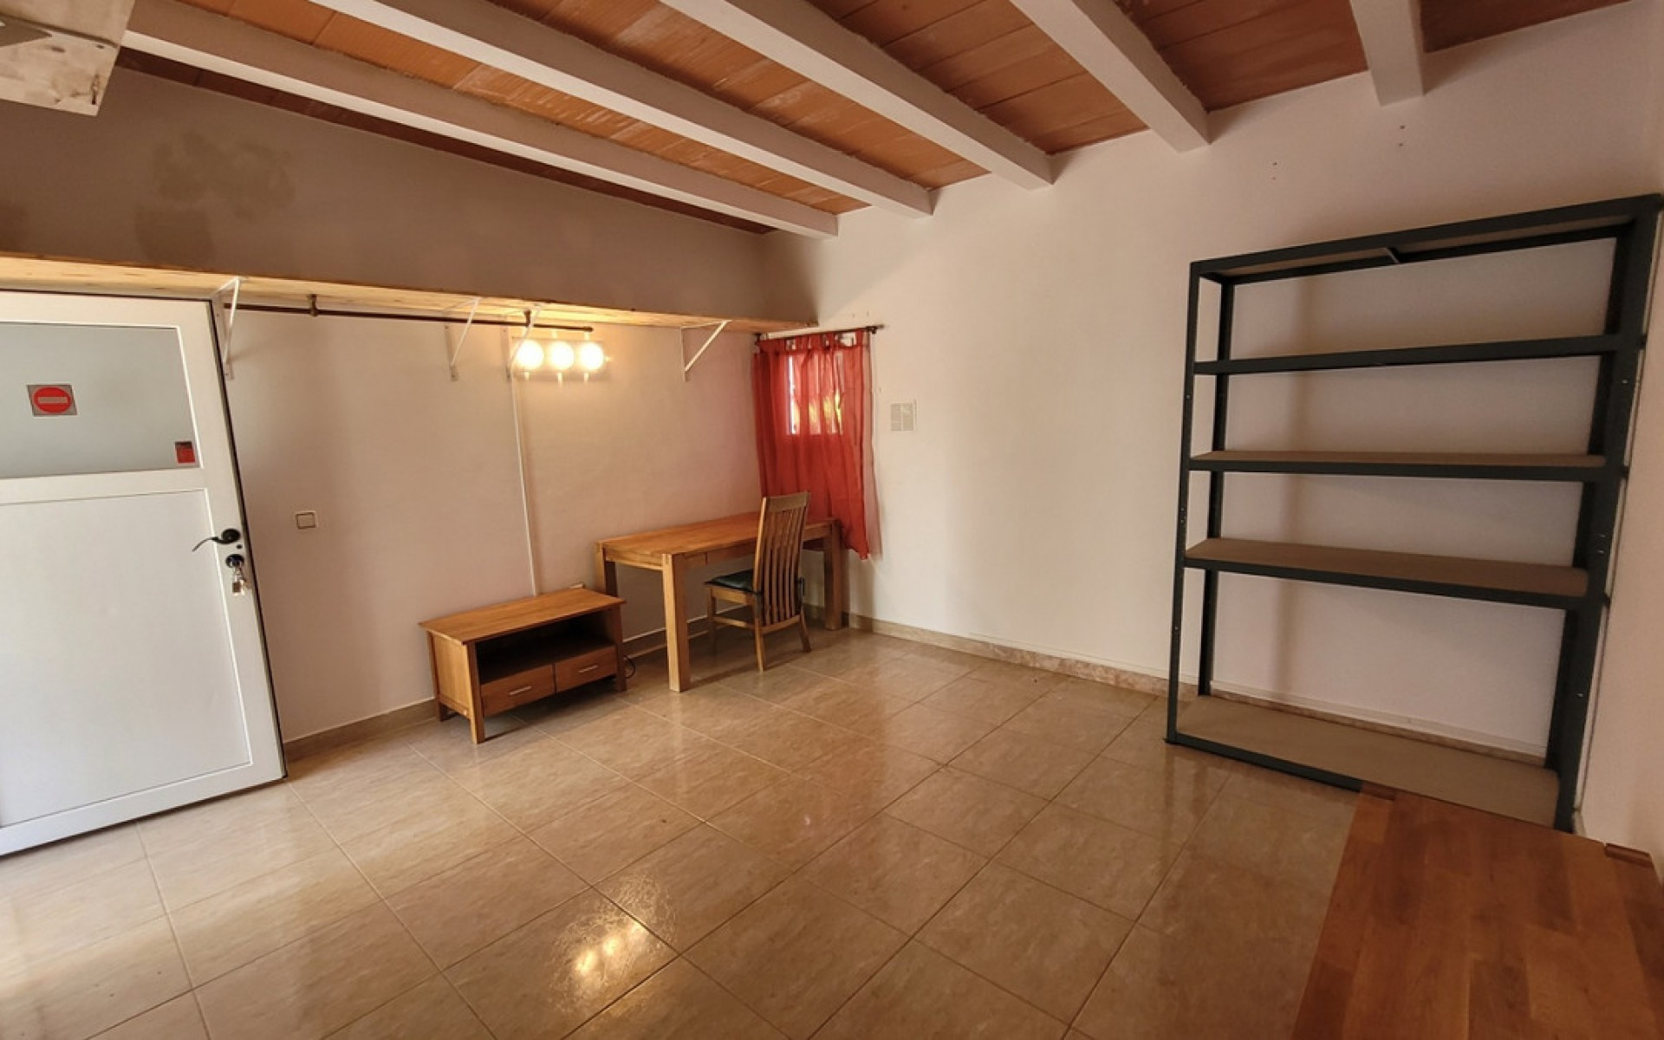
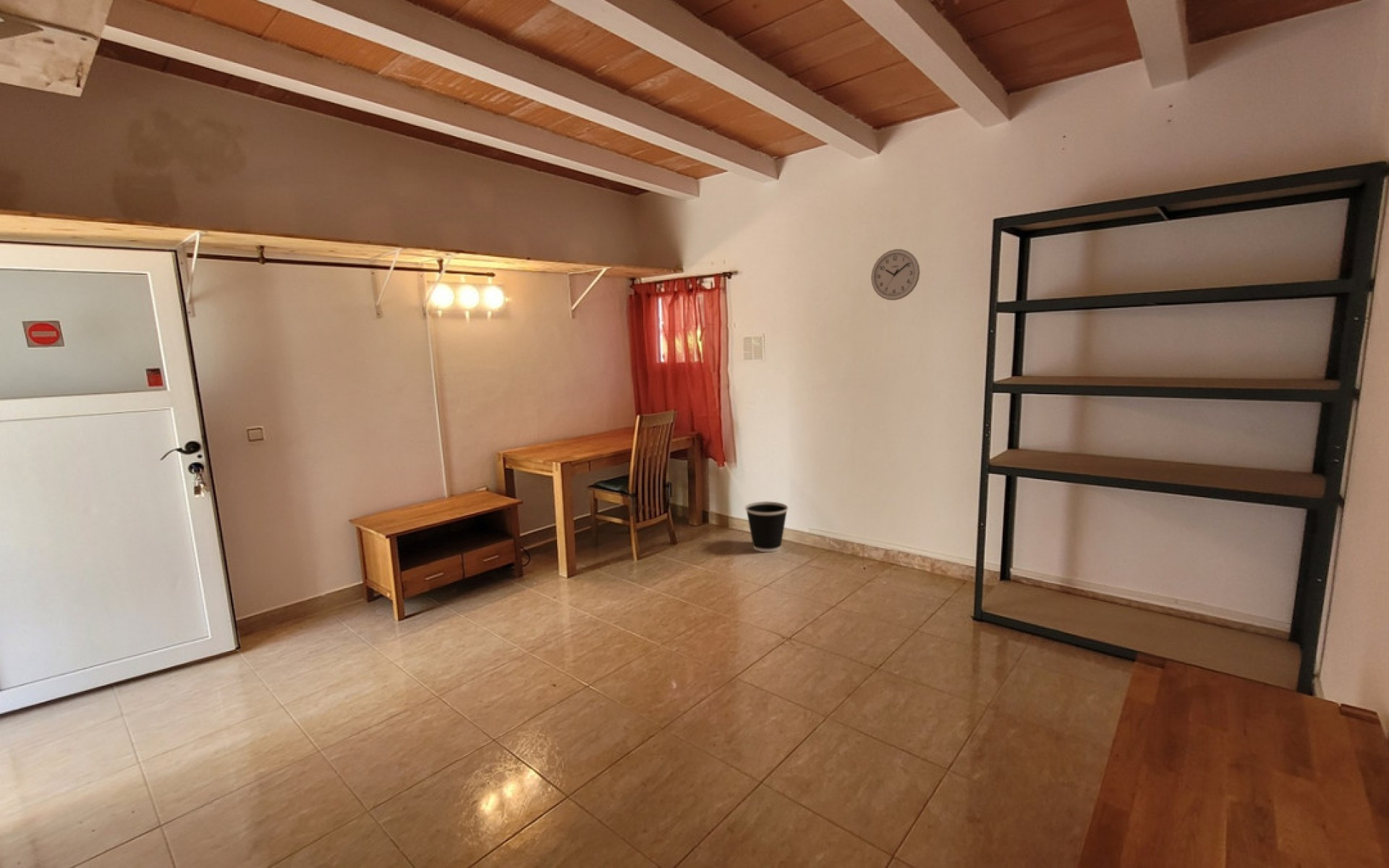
+ wastebasket [744,501,789,553]
+ wall clock [870,248,921,301]
